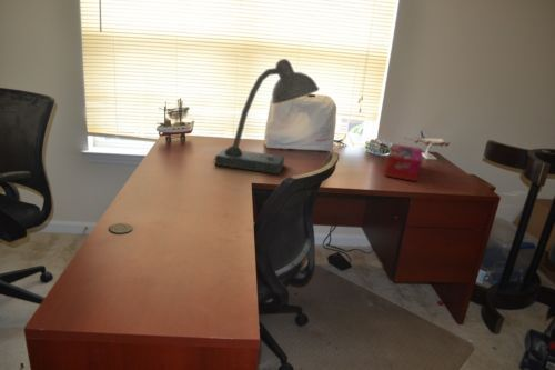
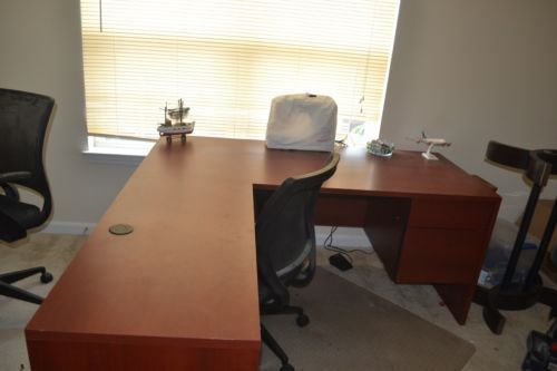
- desk lamp [212,58,320,176]
- tissue box [384,143,424,182]
